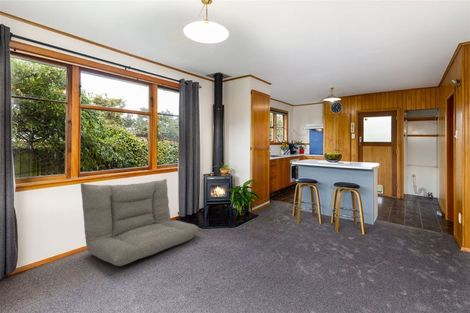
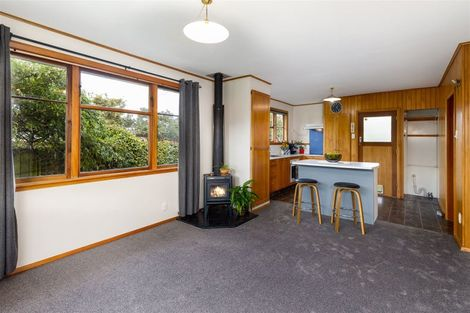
- sofa [80,178,200,267]
